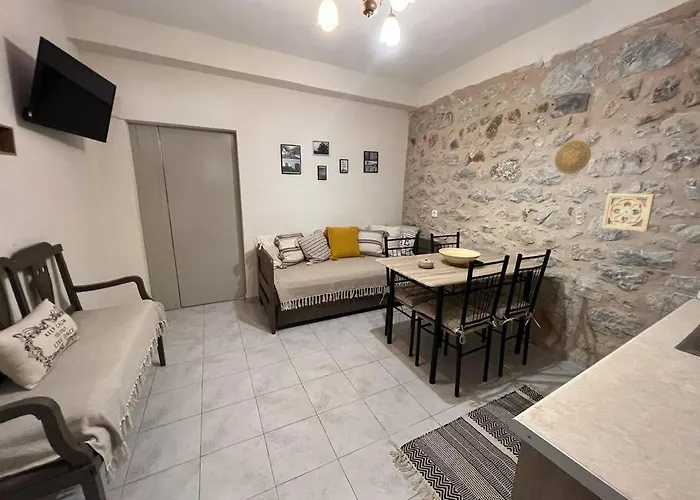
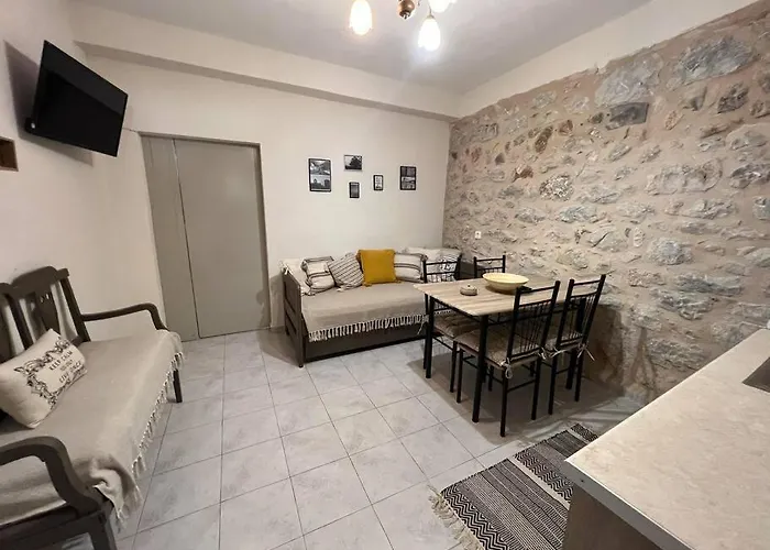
- wall ornament [601,192,656,233]
- decorative plate [554,139,592,175]
